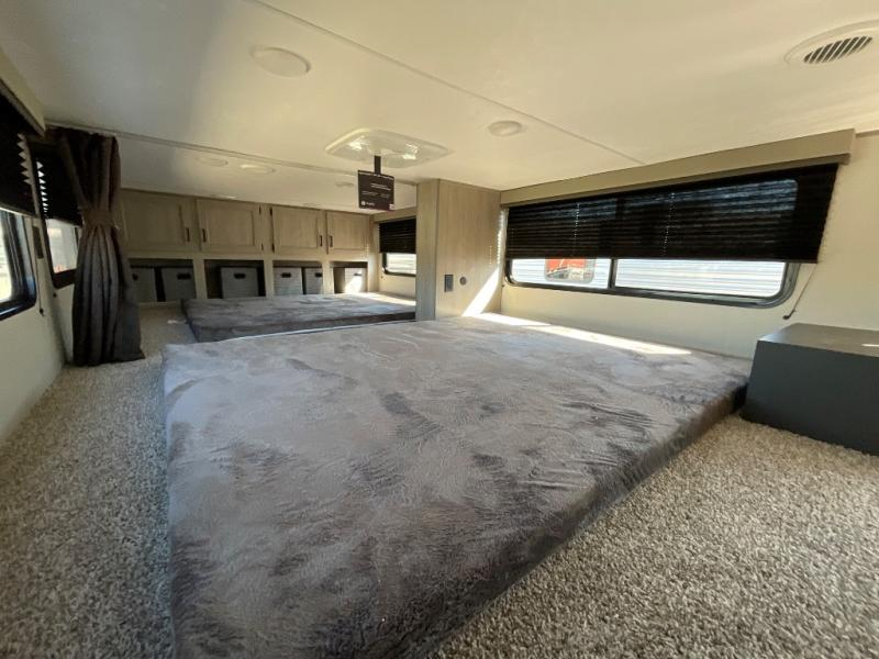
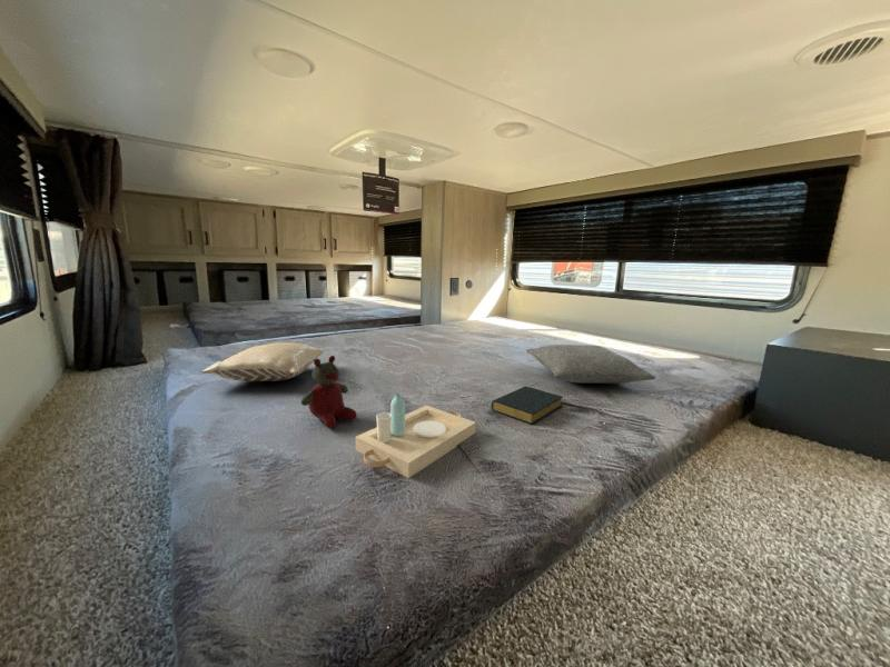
+ serving tray [355,392,477,479]
+ hardback book [491,386,564,426]
+ pillow [201,341,325,382]
+ pillow [525,344,656,385]
+ stuffed bear [300,355,357,429]
